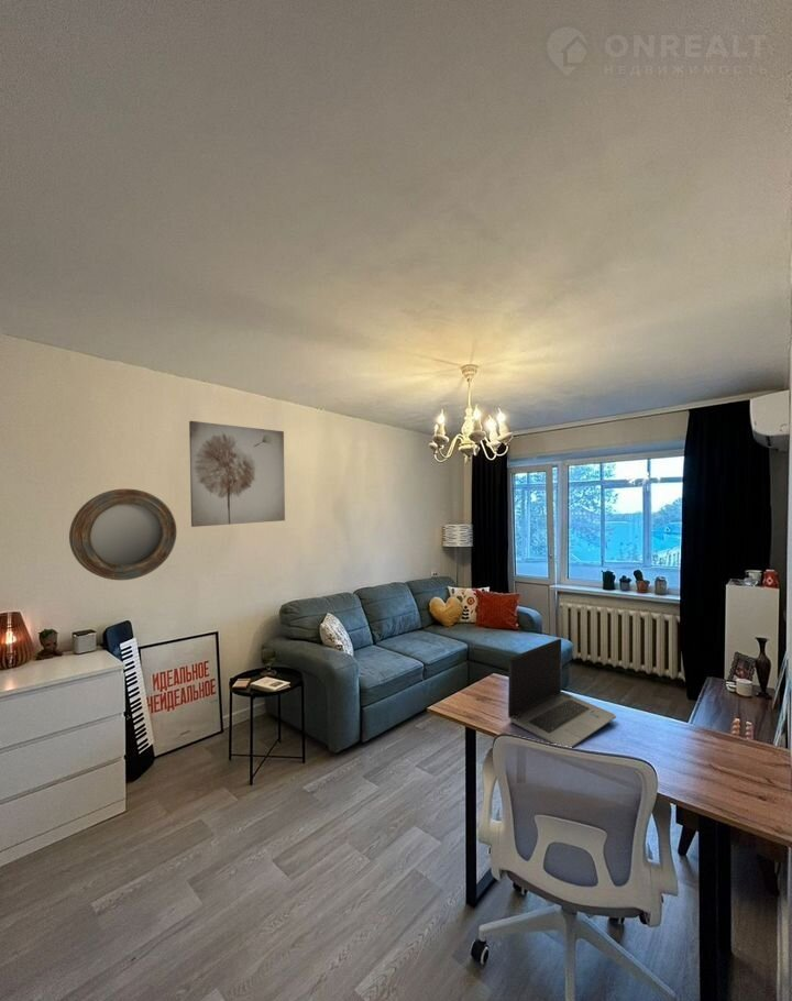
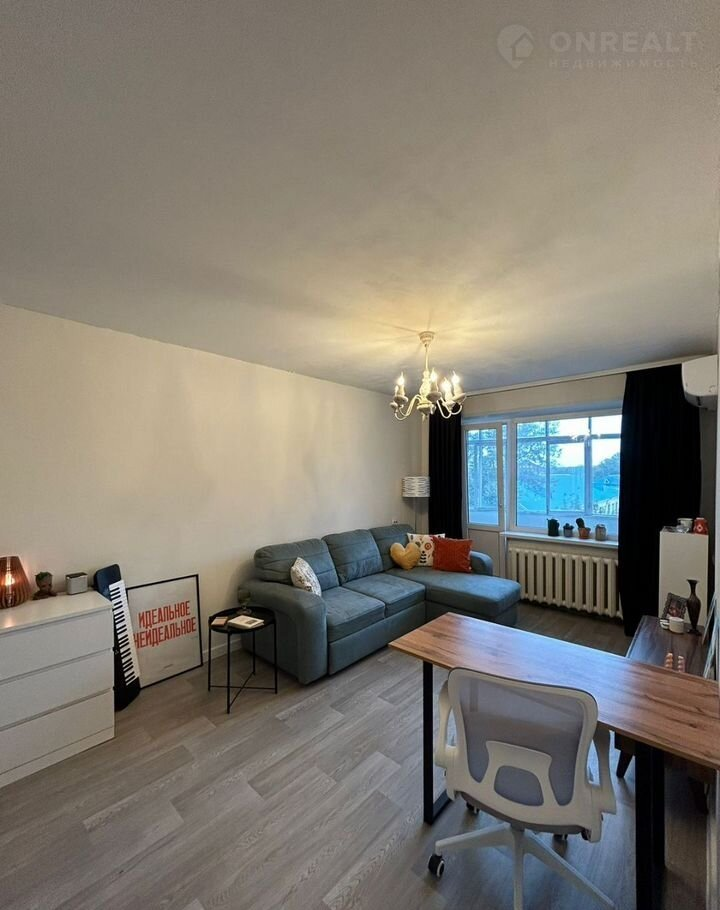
- home mirror [68,488,177,581]
- laptop computer [507,638,617,748]
- wall art [188,420,286,528]
